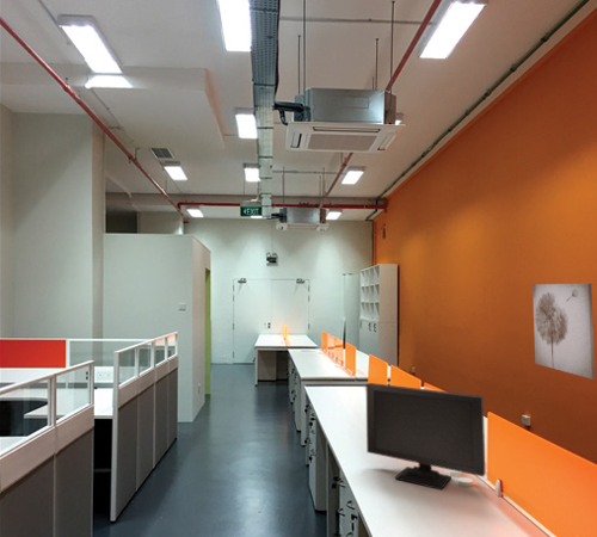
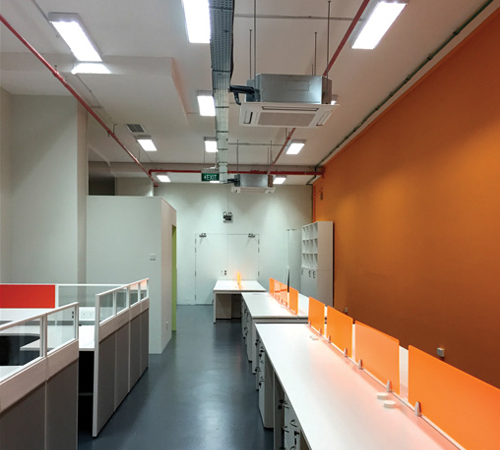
- wall art [531,283,596,381]
- computer monitor [365,382,486,492]
